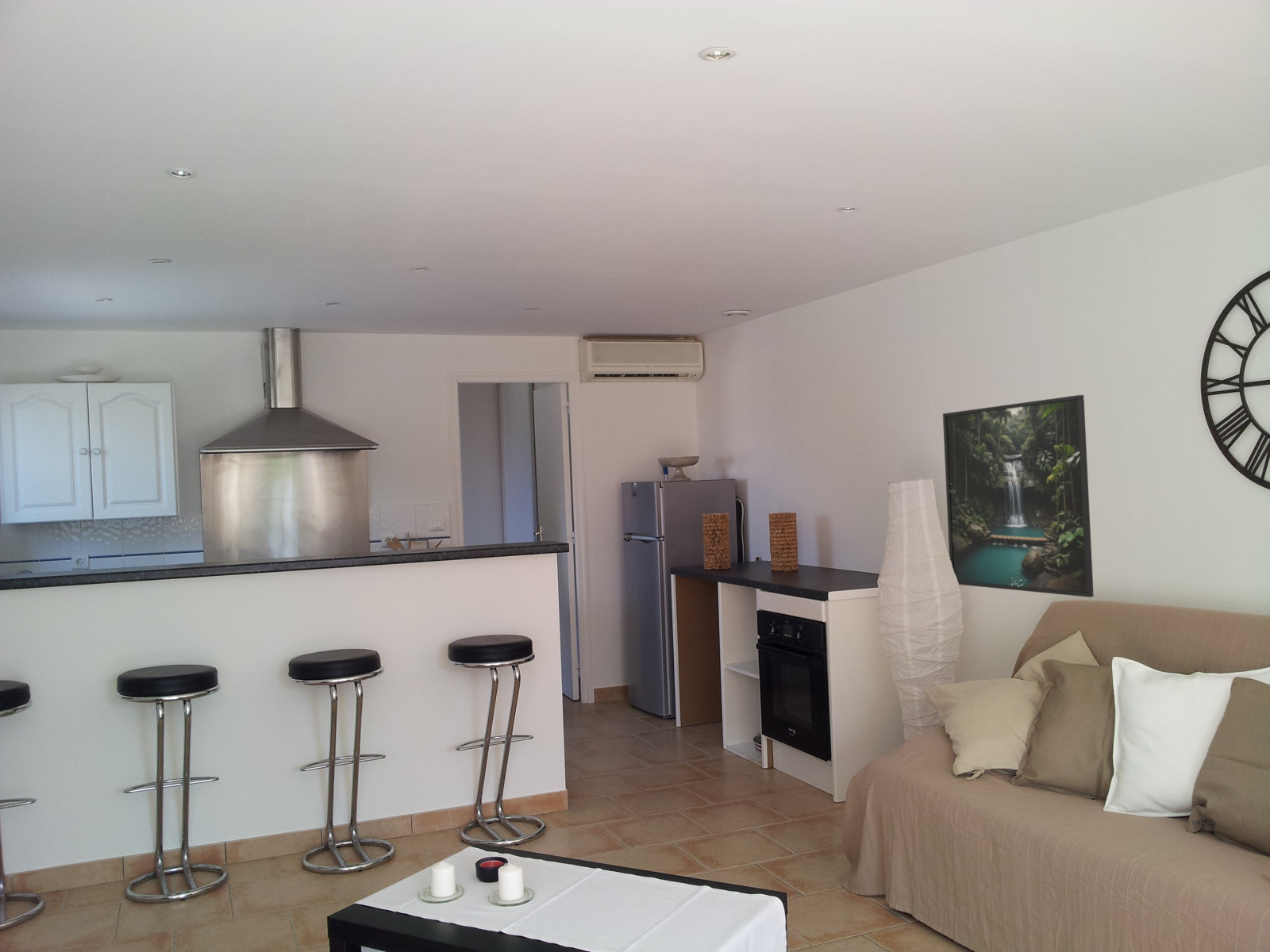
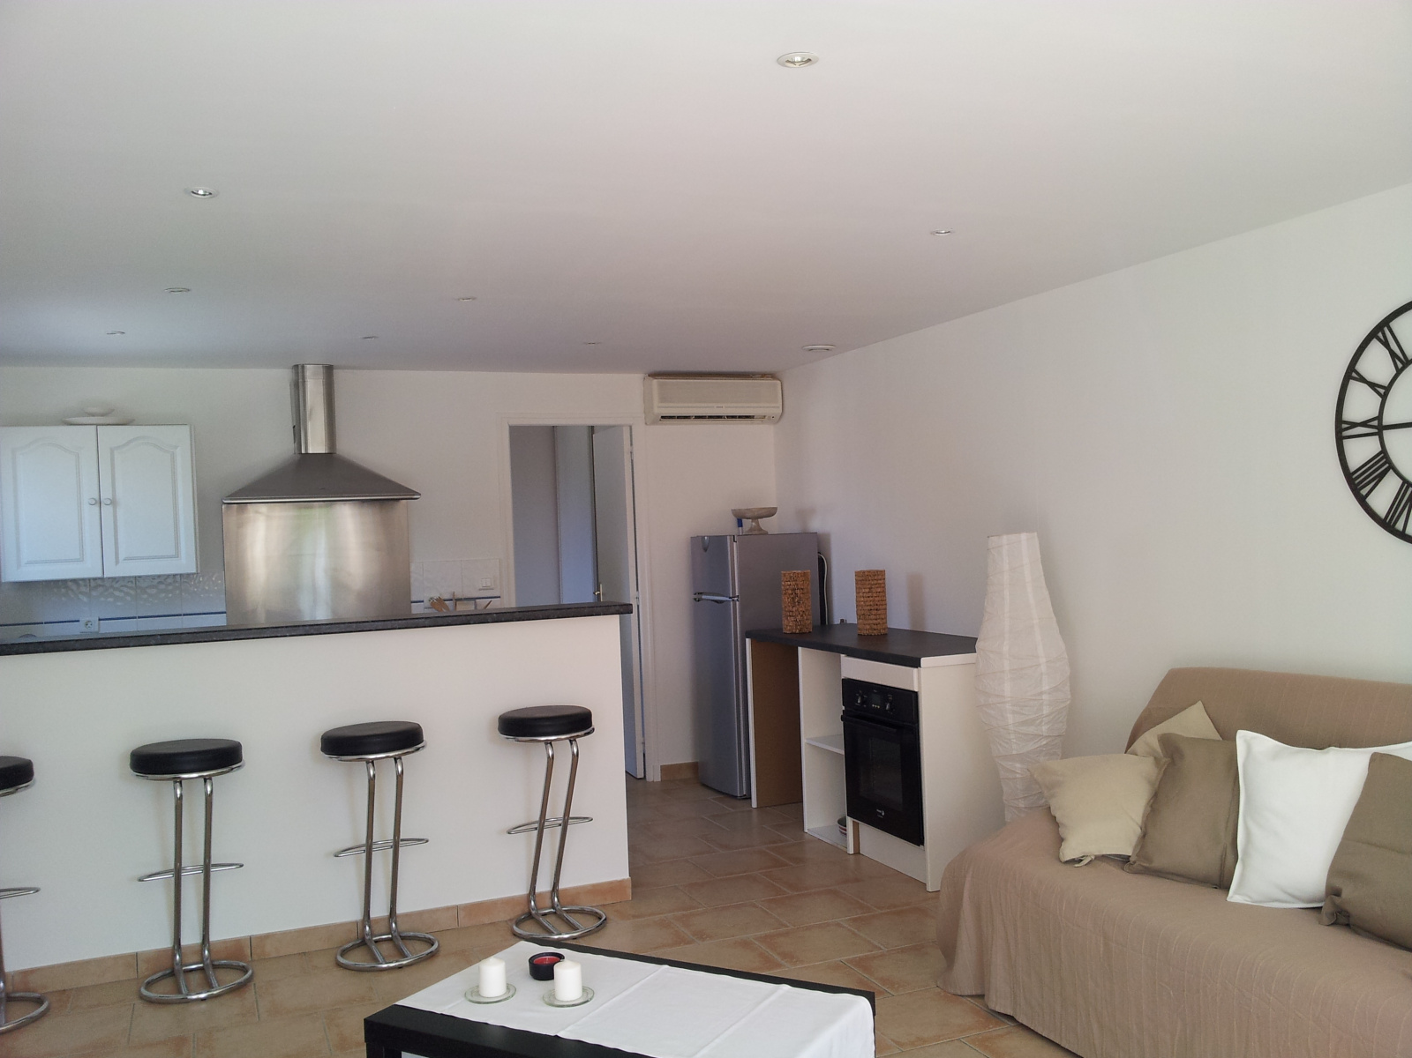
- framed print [942,394,1095,598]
